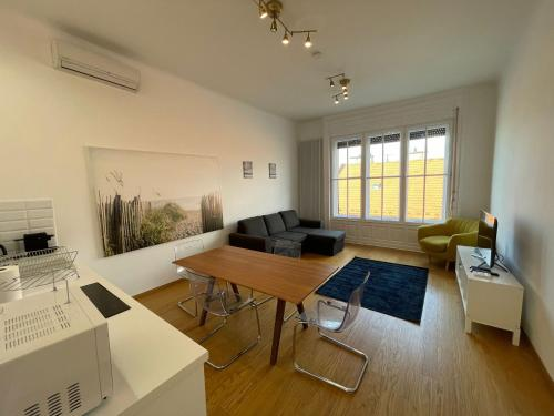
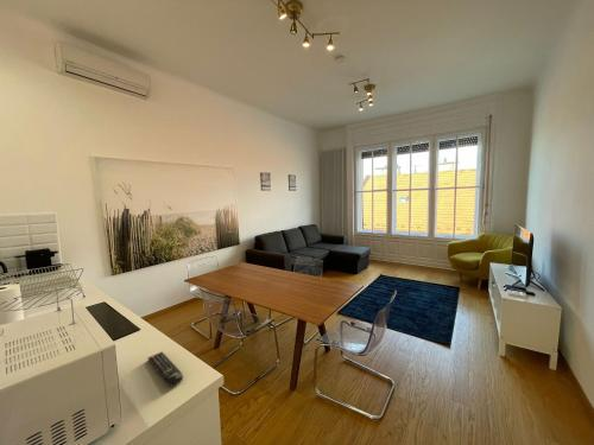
+ remote control [147,350,184,387]
